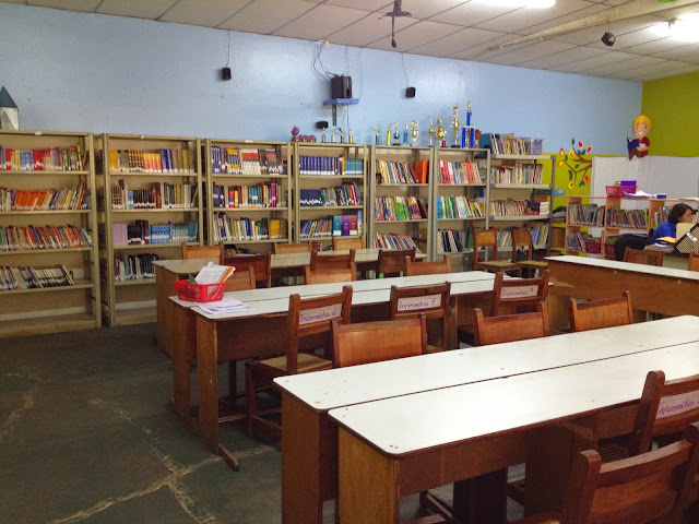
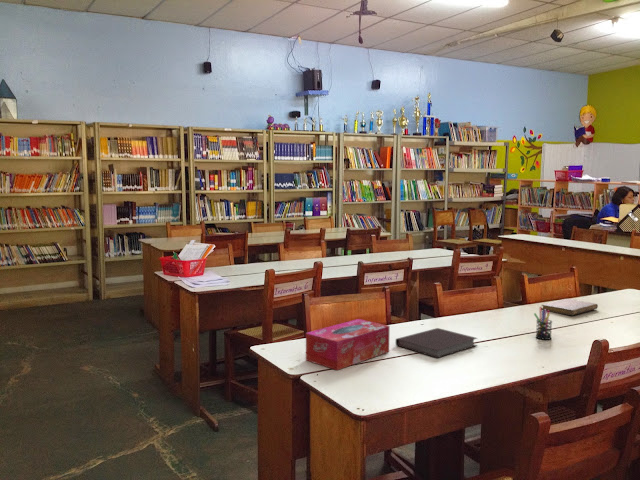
+ tissue box [305,318,390,371]
+ notebook [395,327,478,359]
+ pen holder [533,306,553,341]
+ notebook [541,298,599,316]
